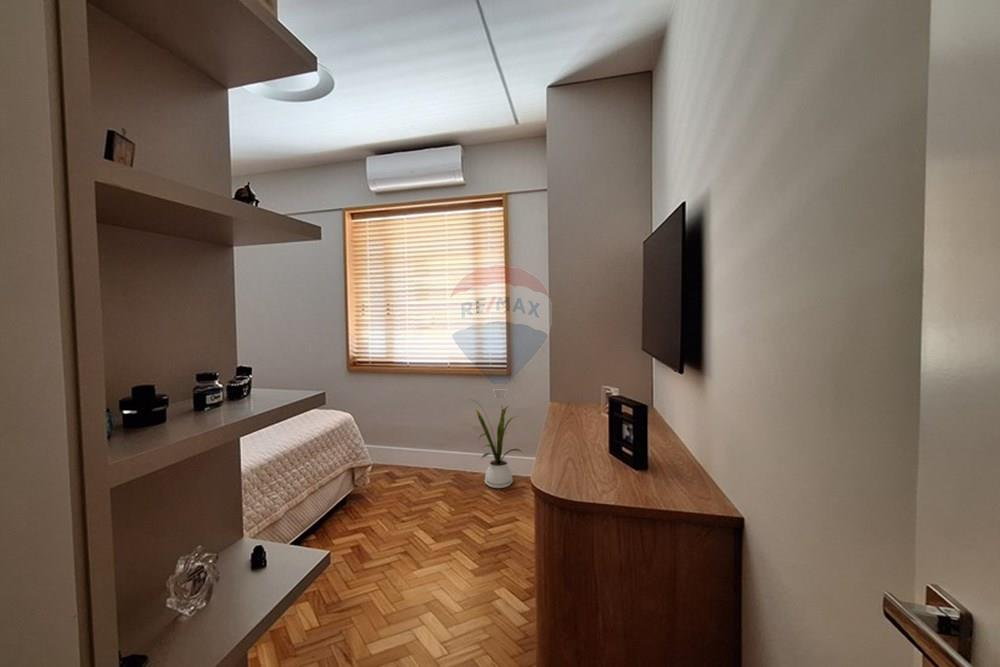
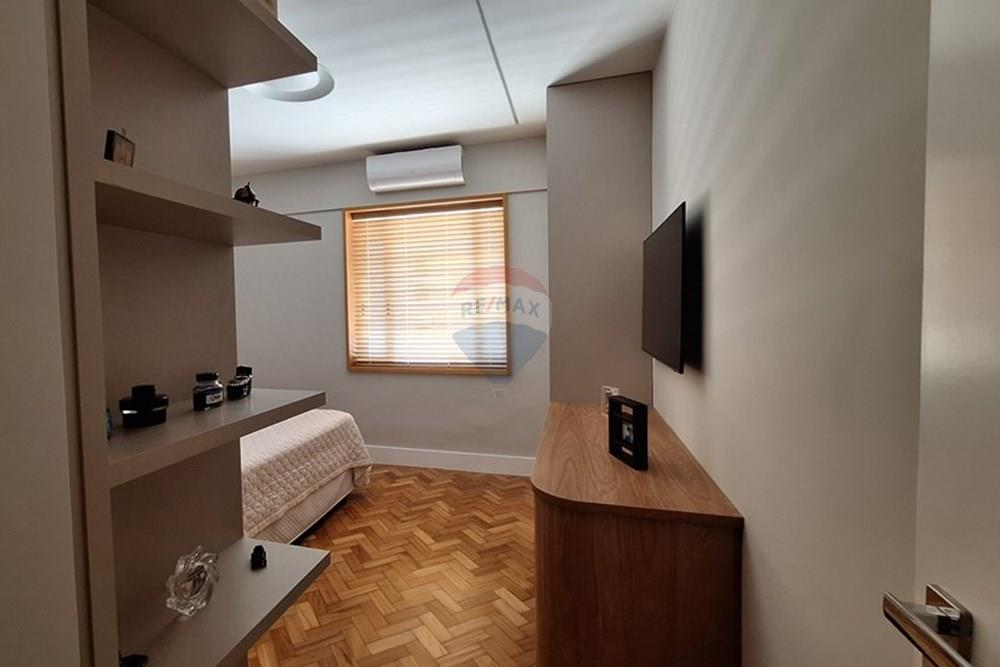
- house plant [469,398,524,489]
